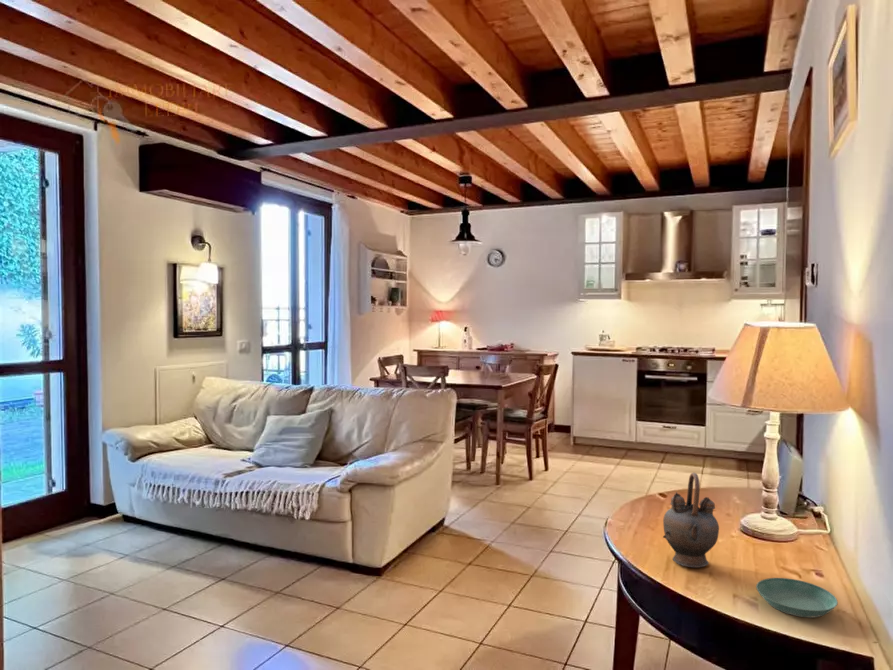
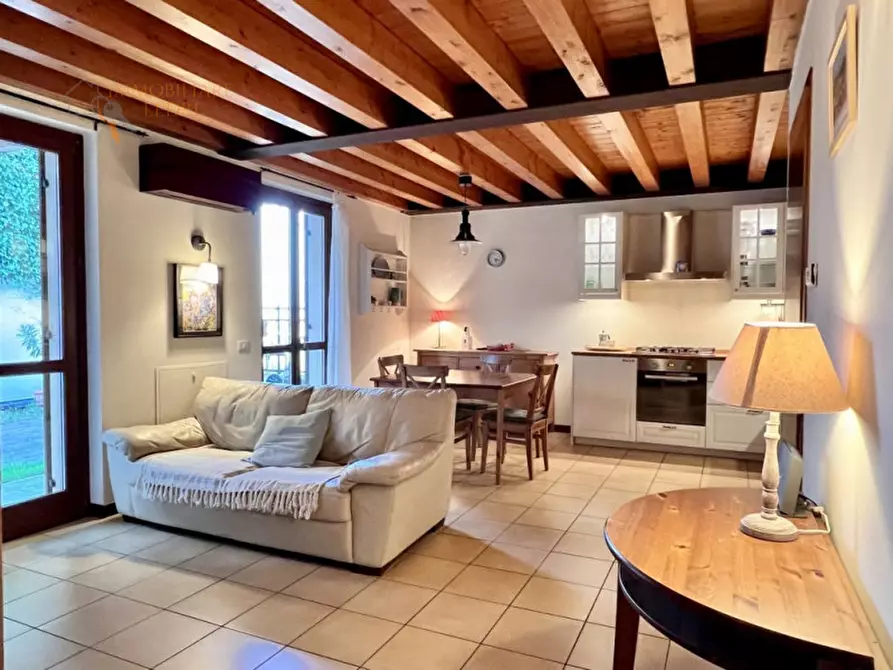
- teapot [662,472,720,569]
- saucer [755,577,839,619]
